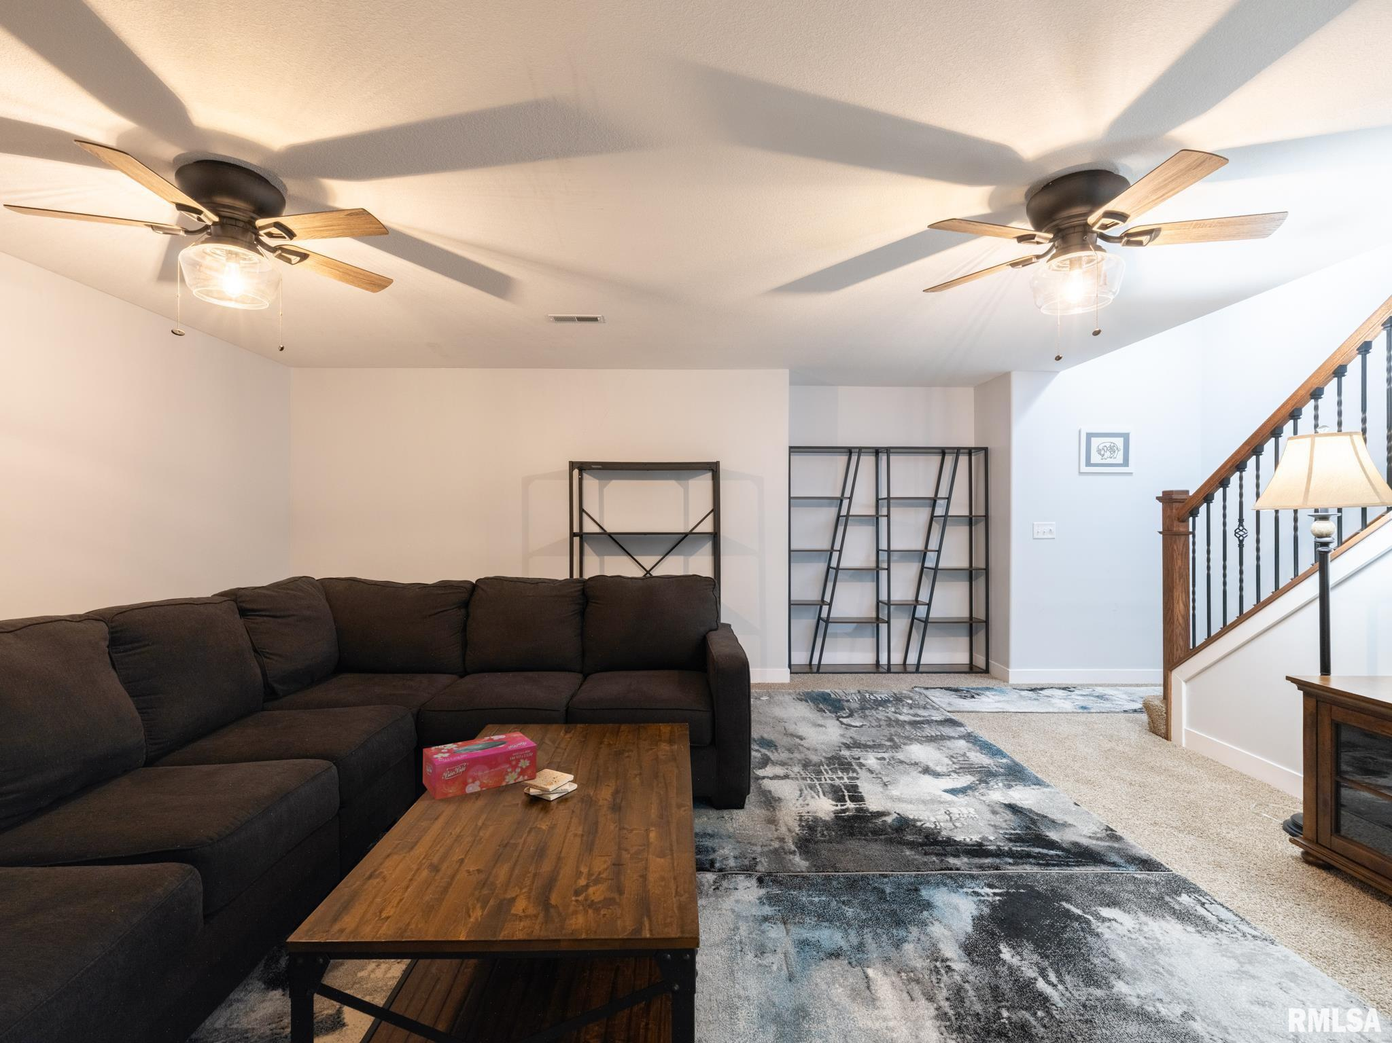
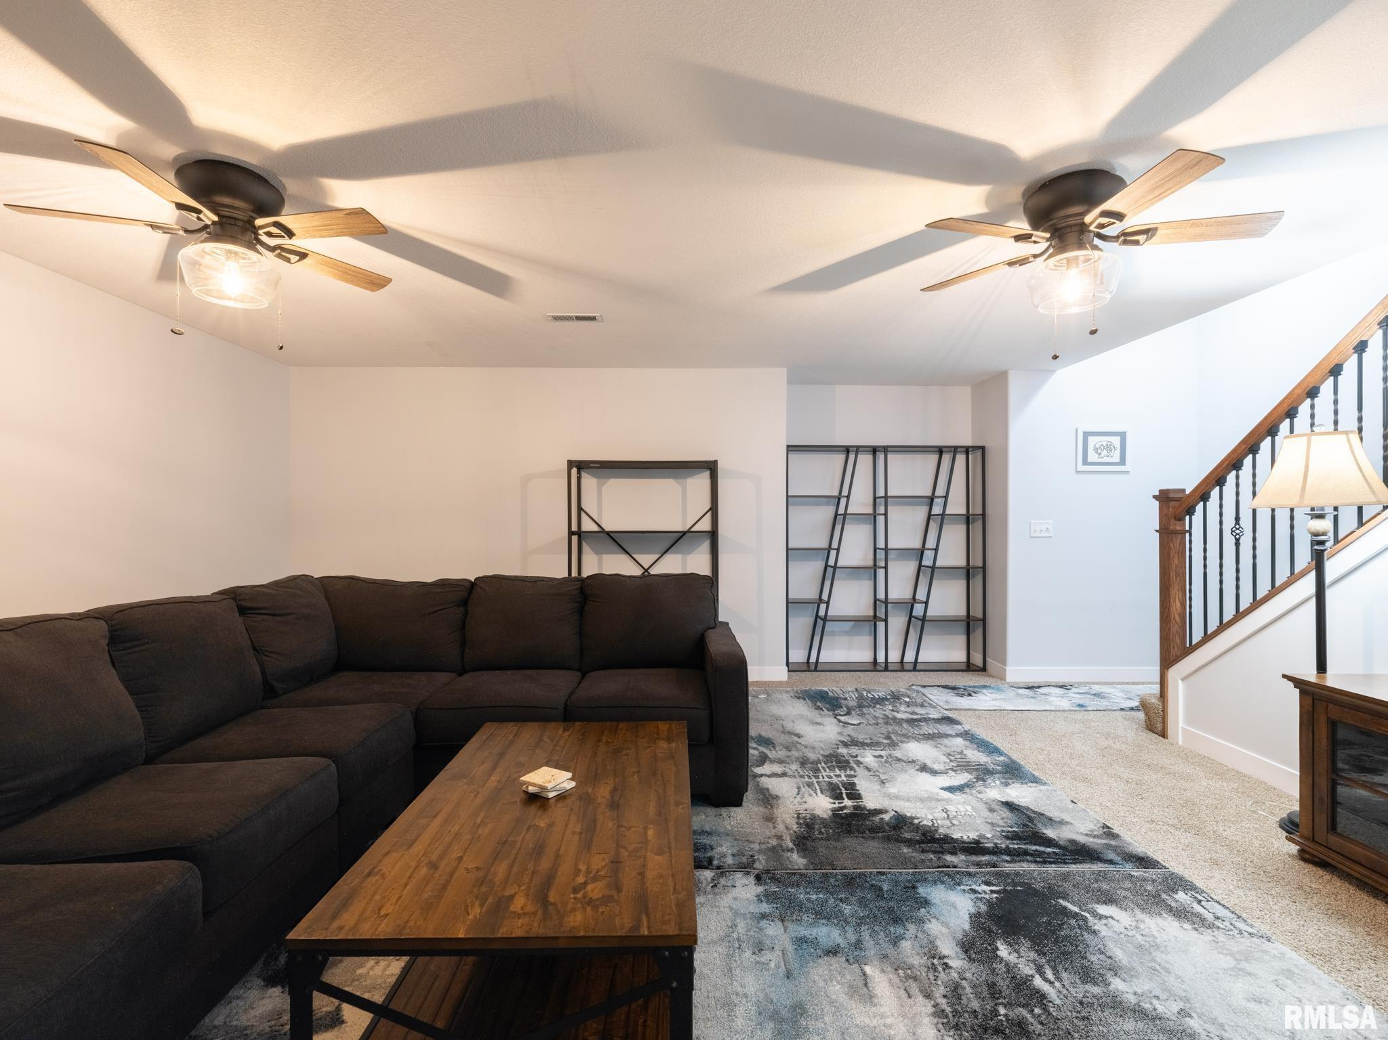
- tissue box [422,732,537,801]
